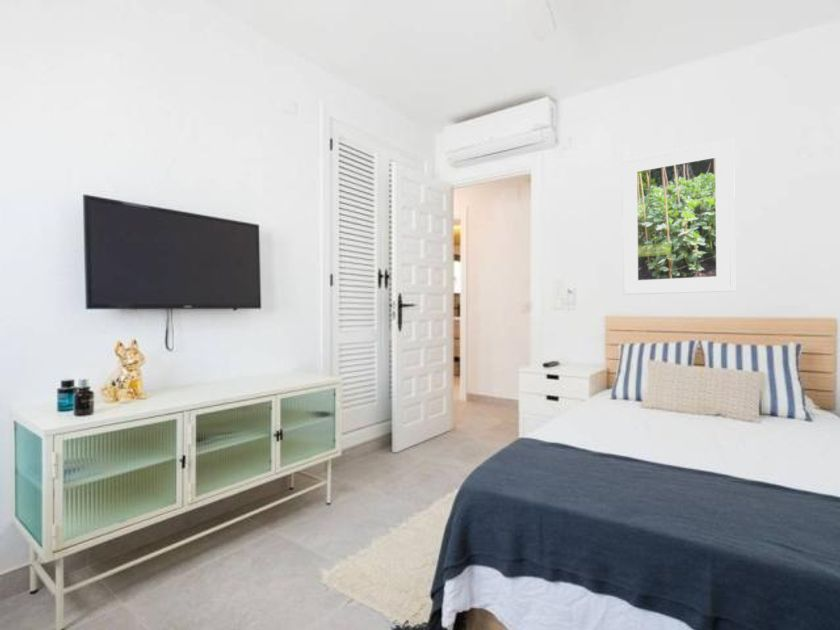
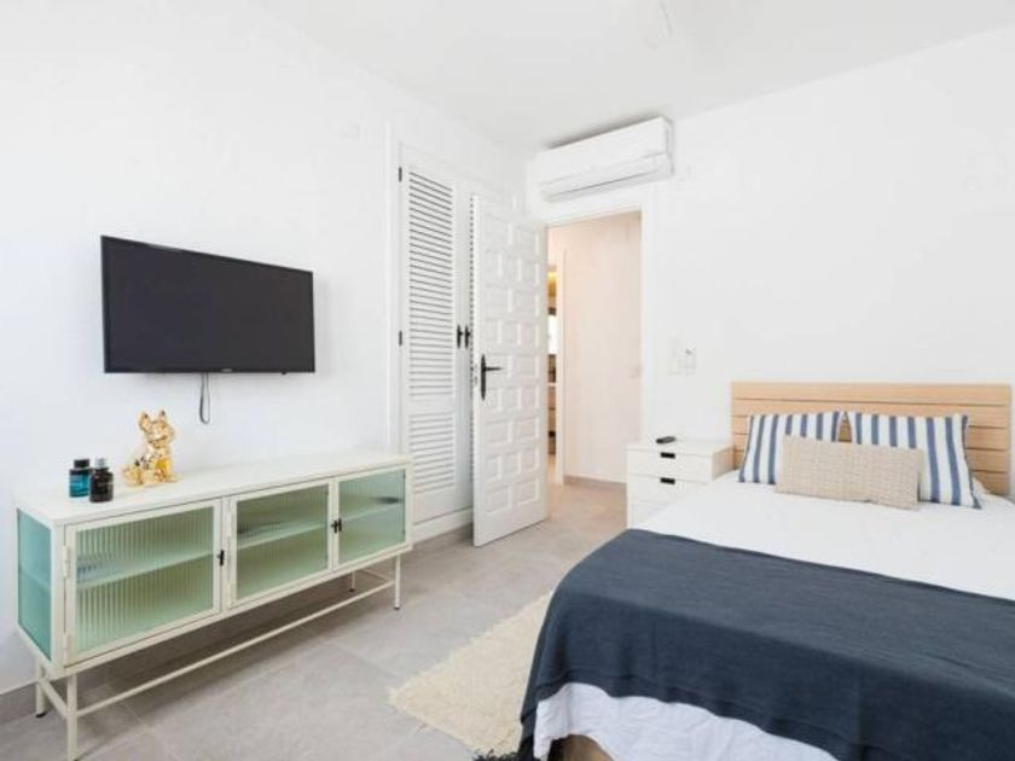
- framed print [621,138,736,296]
